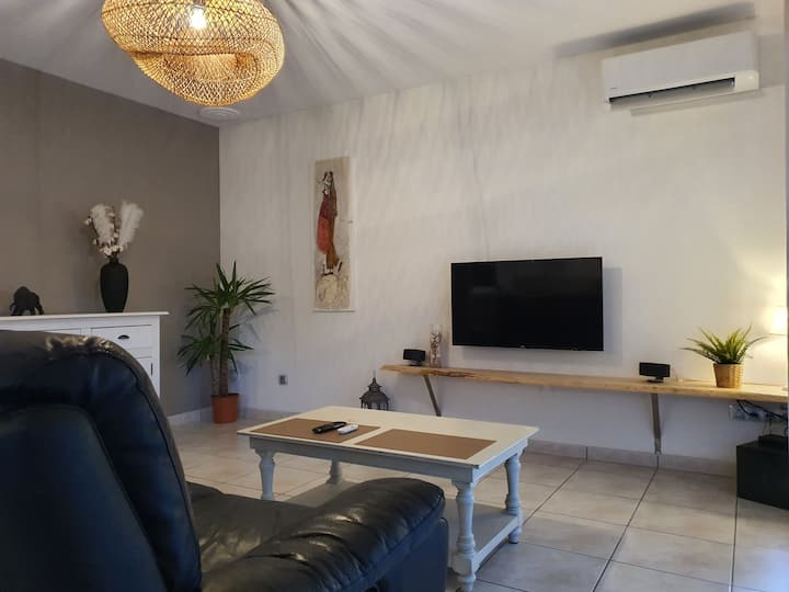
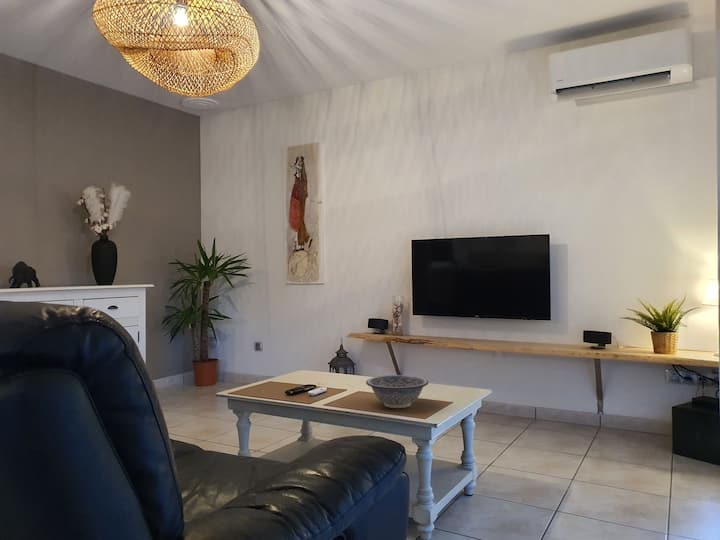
+ decorative bowl [365,374,429,409]
